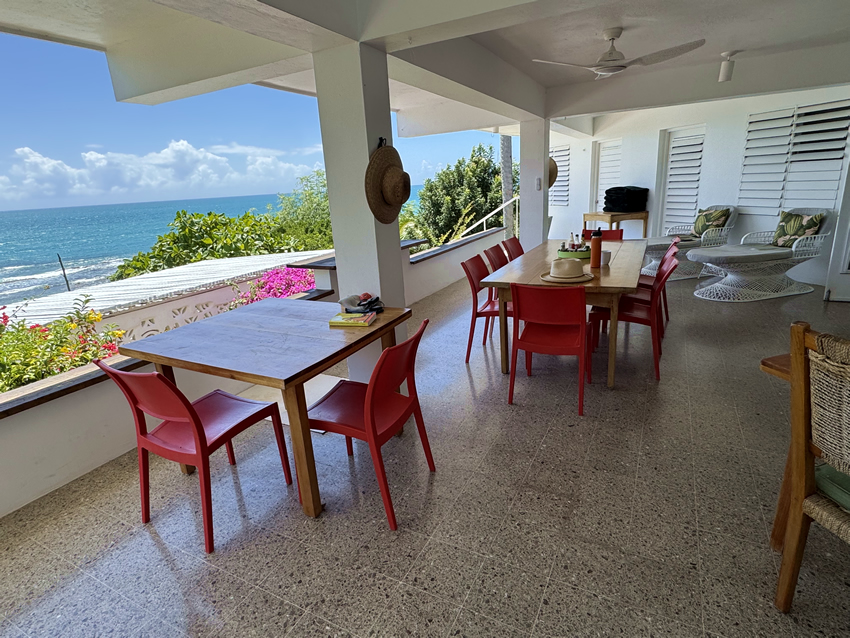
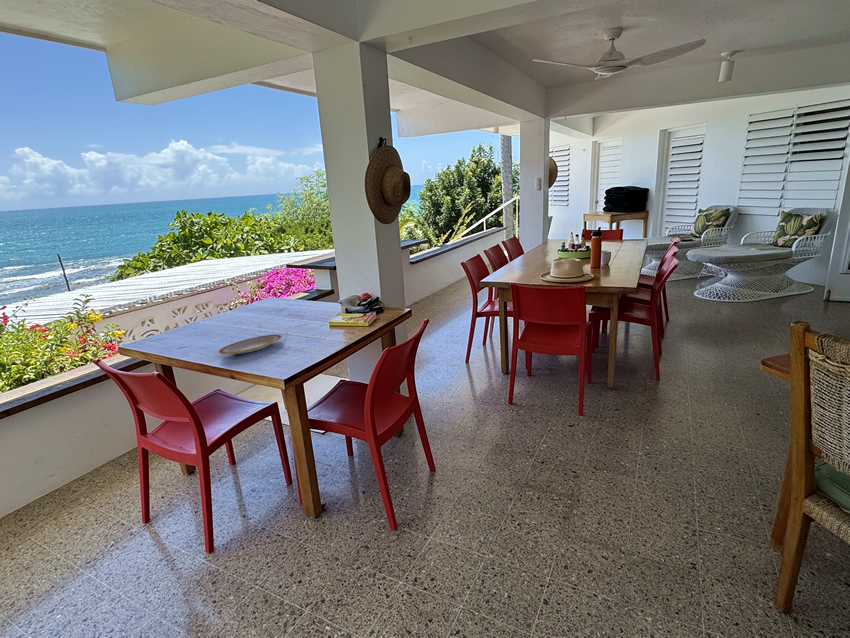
+ plate [218,334,282,355]
